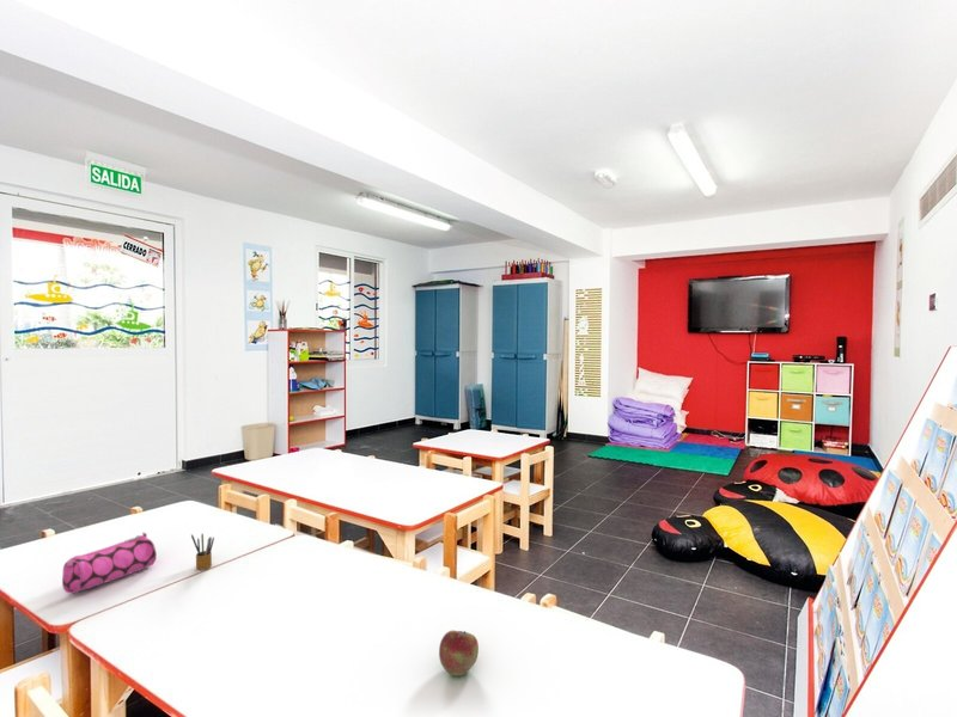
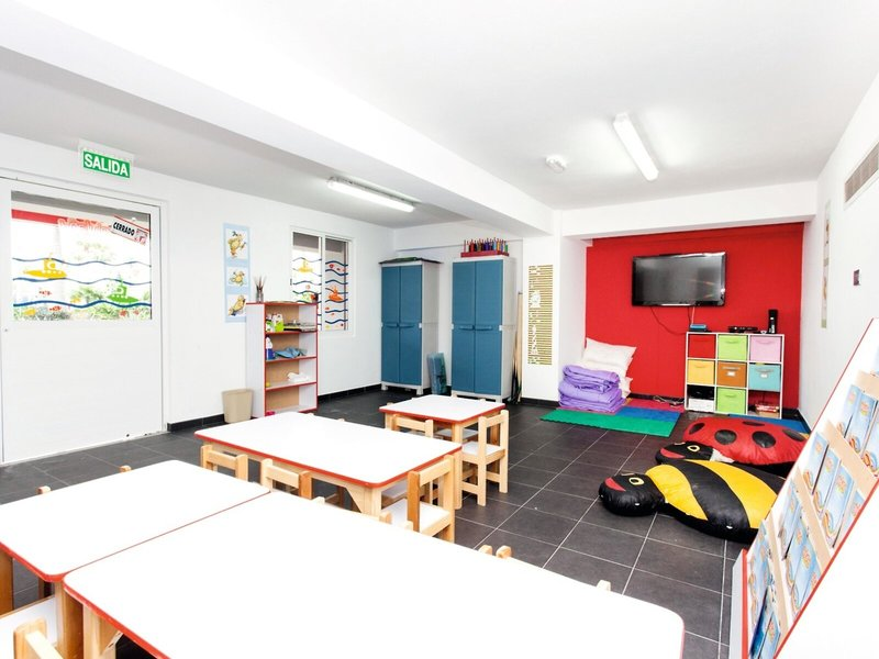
- pencil box [190,533,215,571]
- fruit [438,629,480,676]
- pencil case [61,532,158,595]
